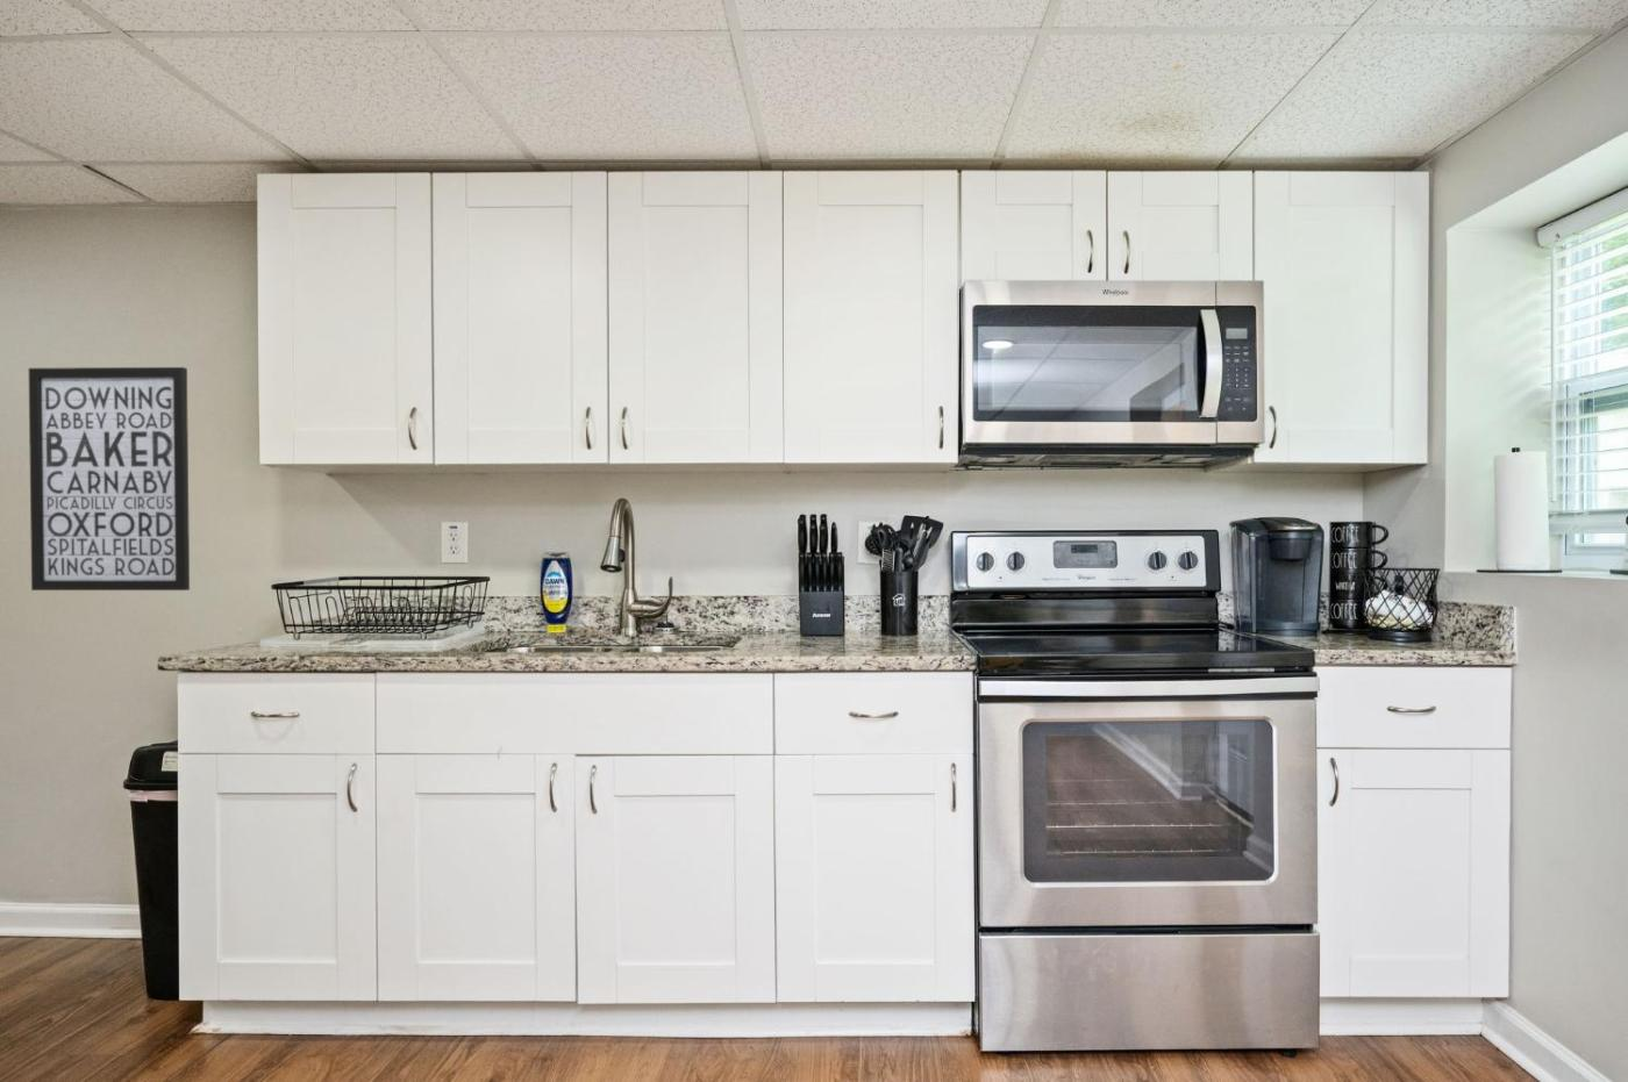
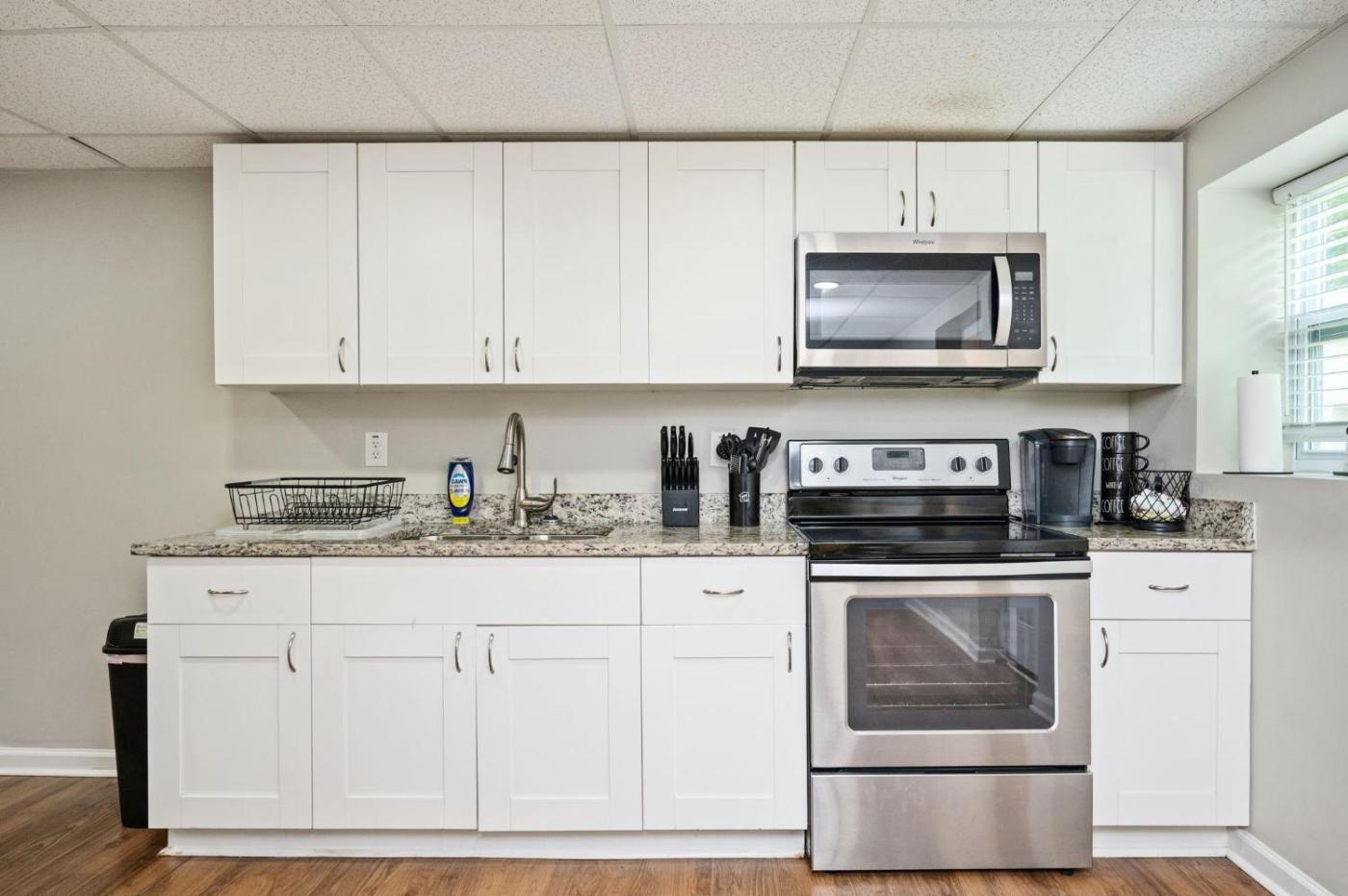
- wall art [28,366,191,592]
